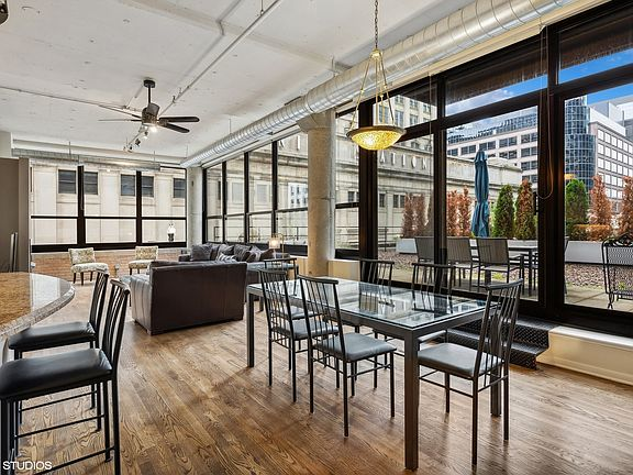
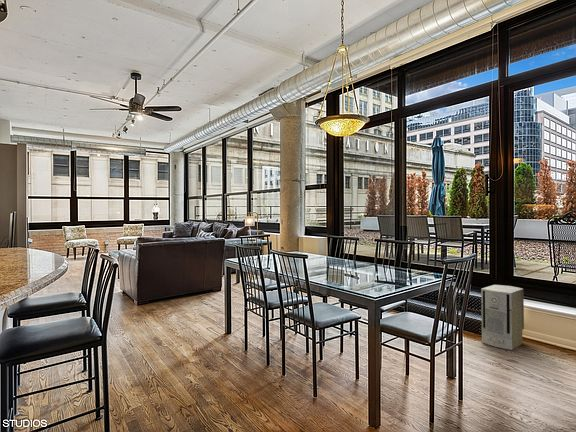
+ air purifier [480,284,525,351]
